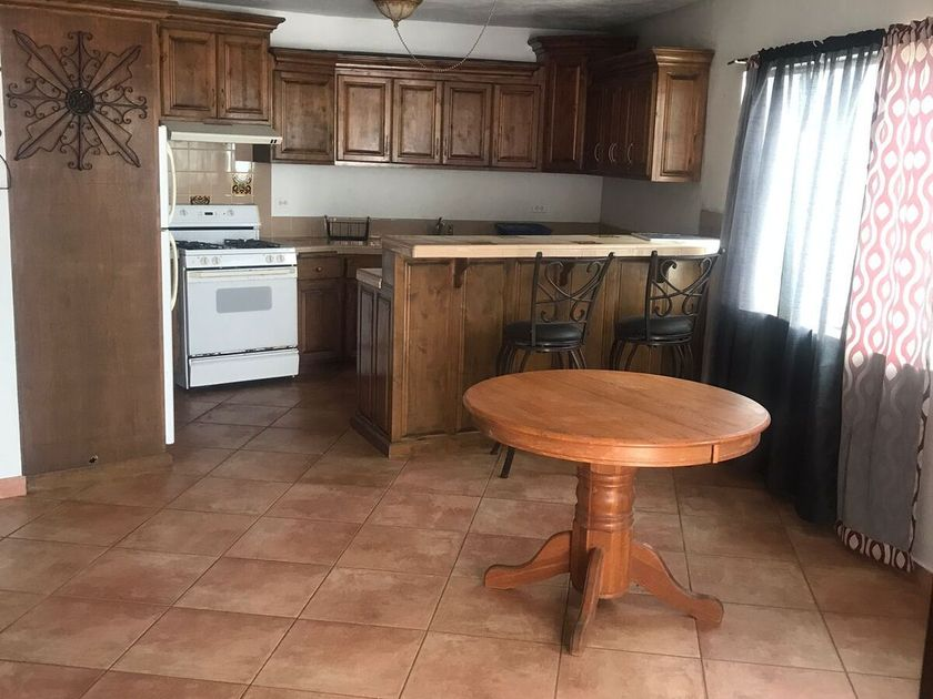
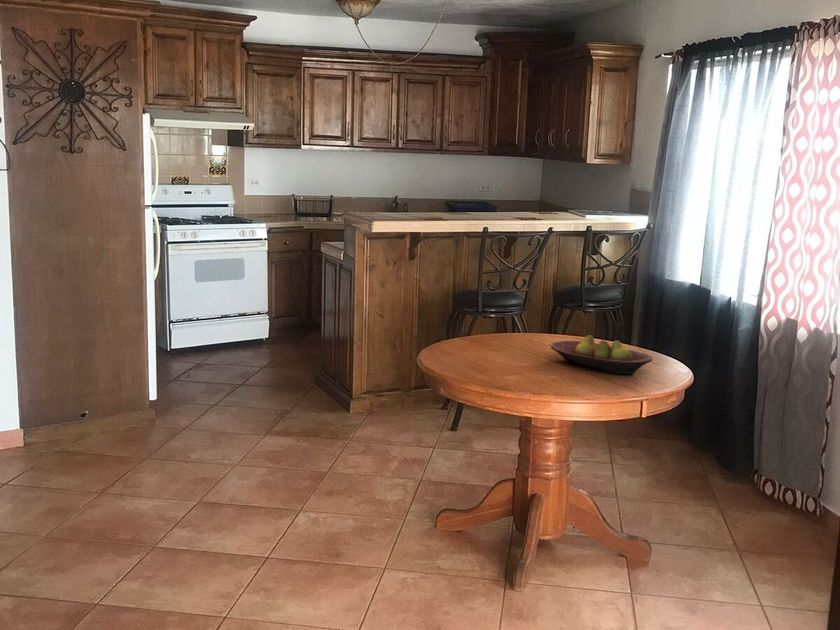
+ fruit bowl [550,334,654,375]
